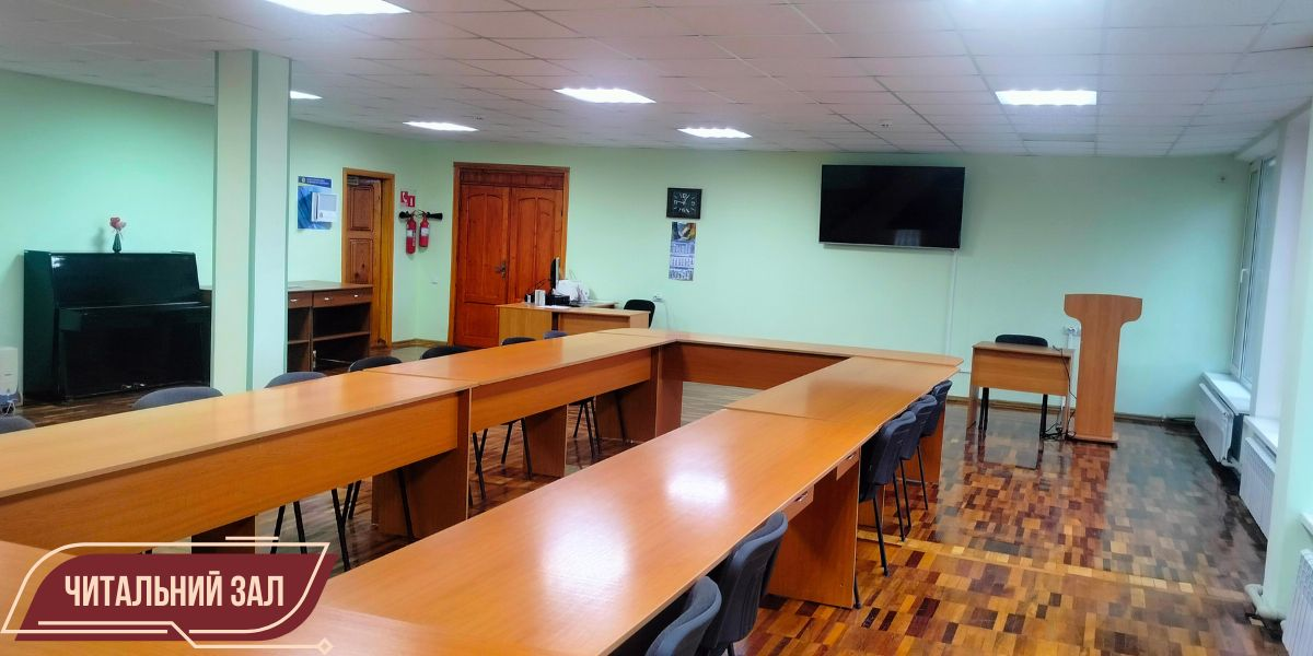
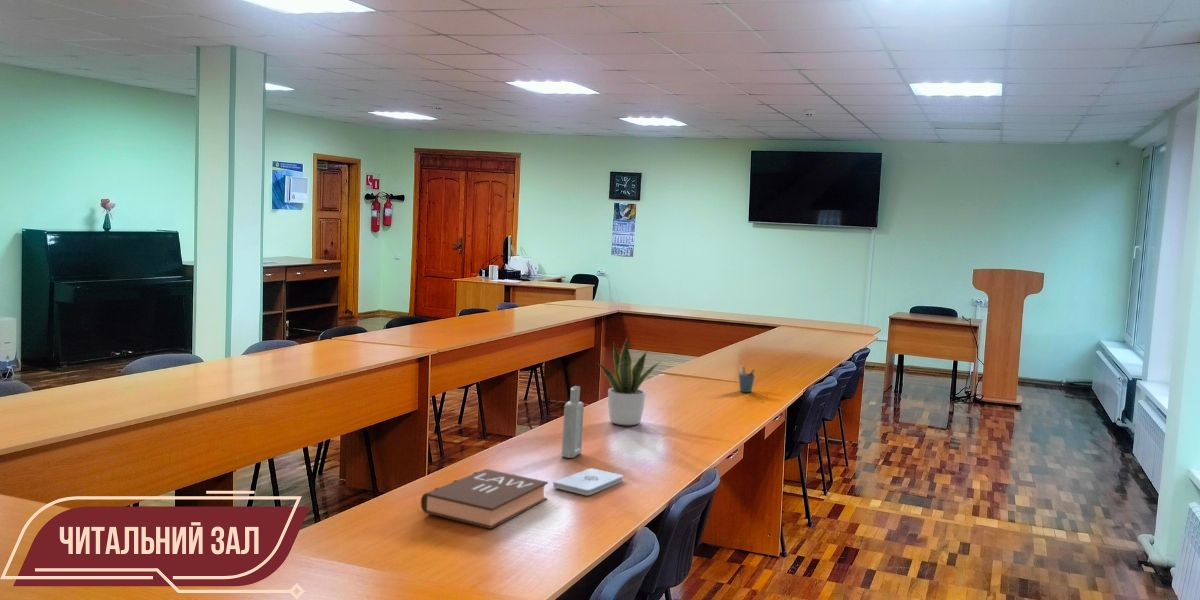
+ potted plant [598,337,663,426]
+ book [420,468,549,530]
+ notepad [552,467,624,496]
+ pen holder [738,365,756,393]
+ bottle [560,385,585,459]
